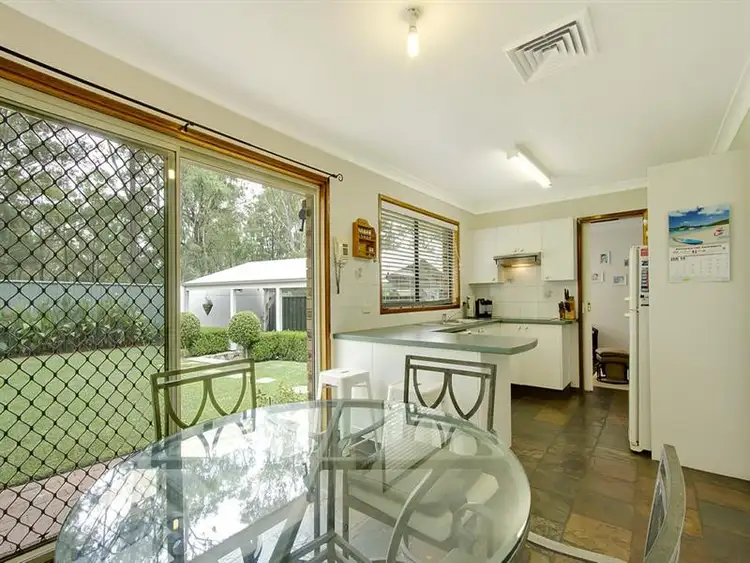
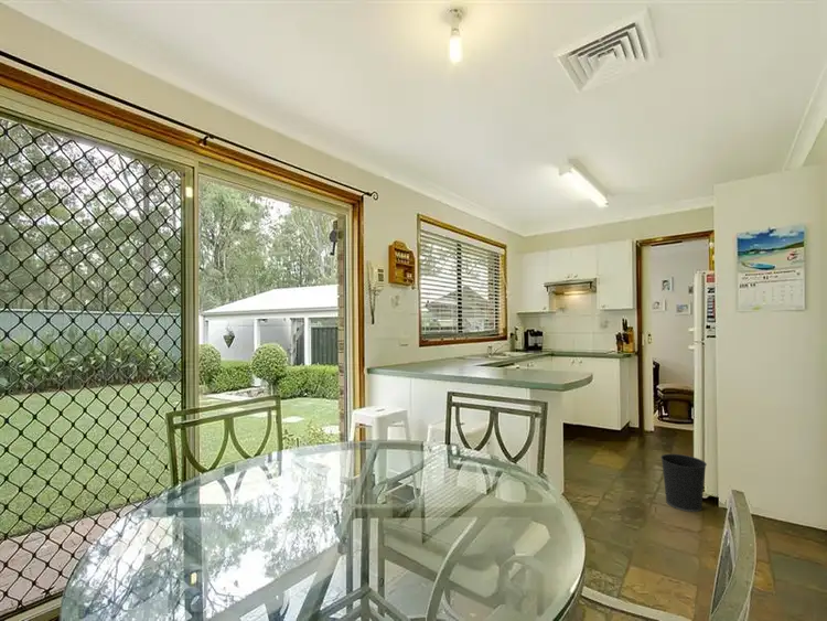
+ wastebasket [659,453,708,513]
